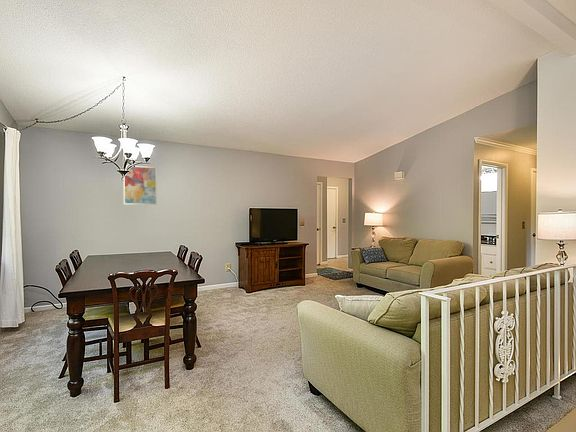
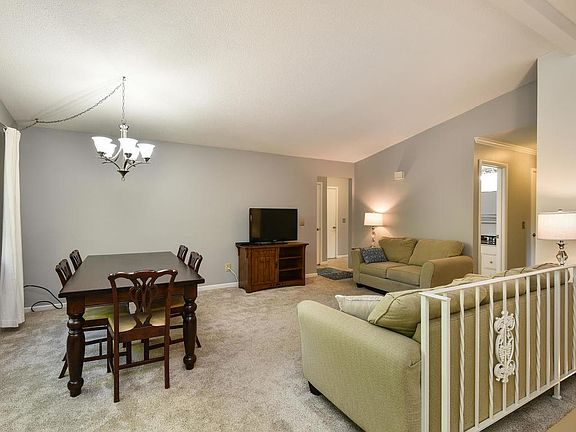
- wall art [123,165,158,206]
